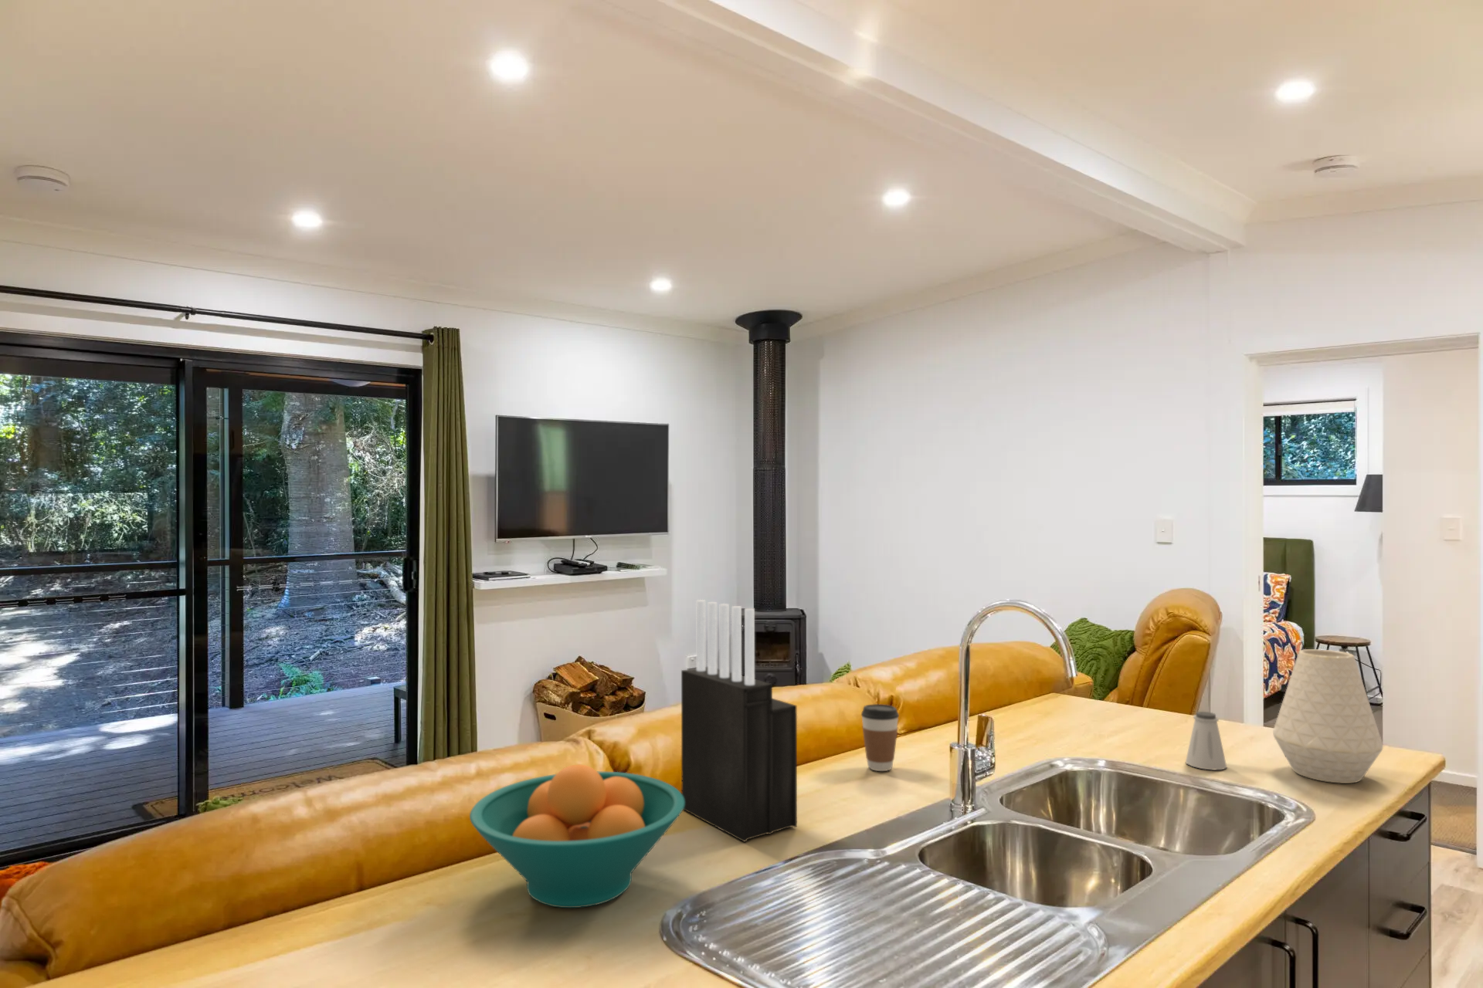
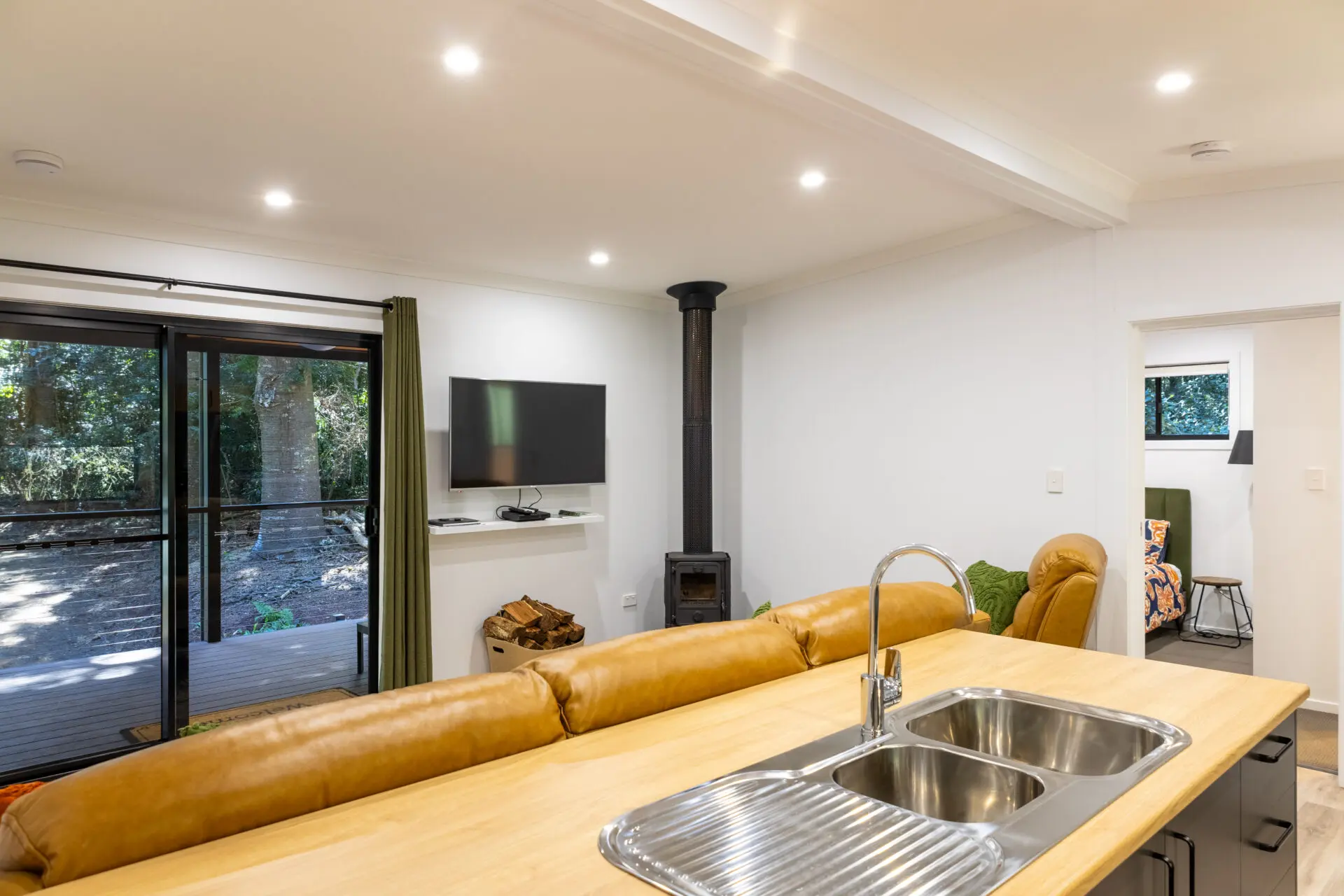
- coffee cup [861,704,900,772]
- saltshaker [1185,711,1227,771]
- knife block [681,599,798,842]
- vase [1272,648,1384,784]
- fruit bowl [469,763,685,909]
